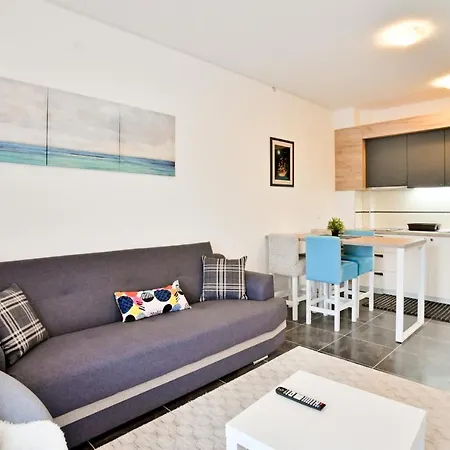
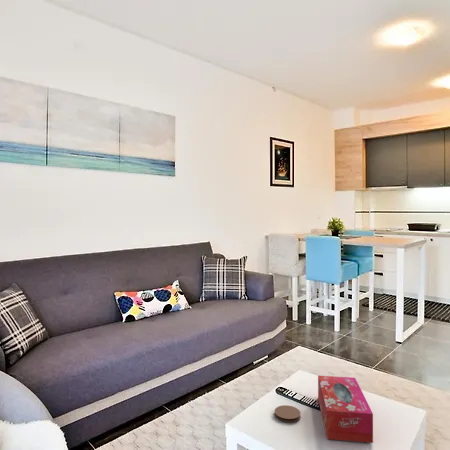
+ tissue box [317,375,374,444]
+ coaster [274,404,302,423]
